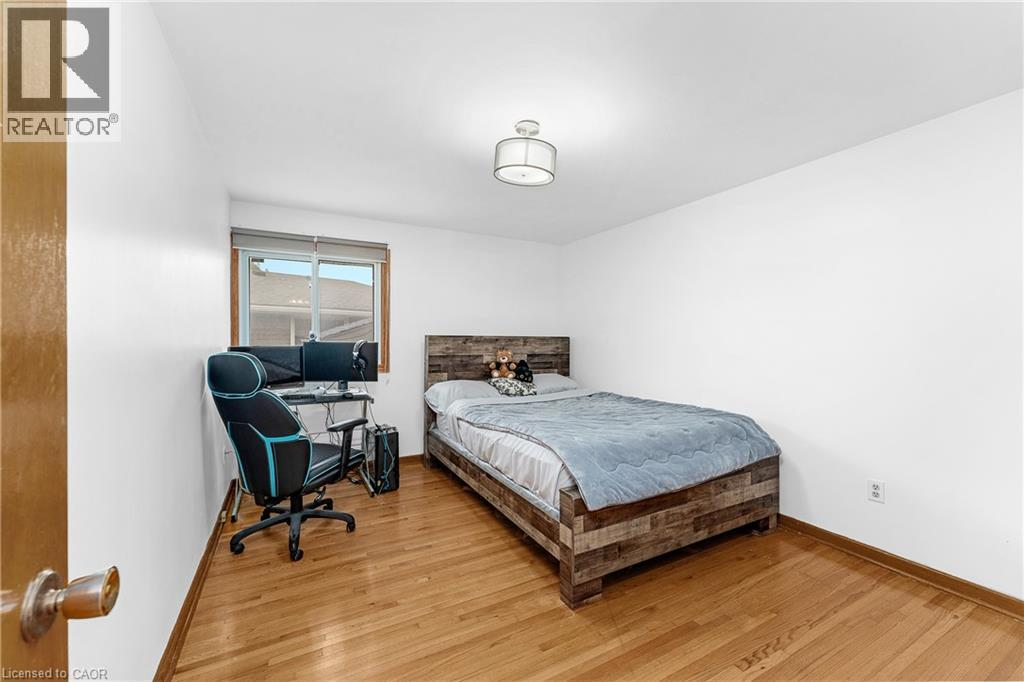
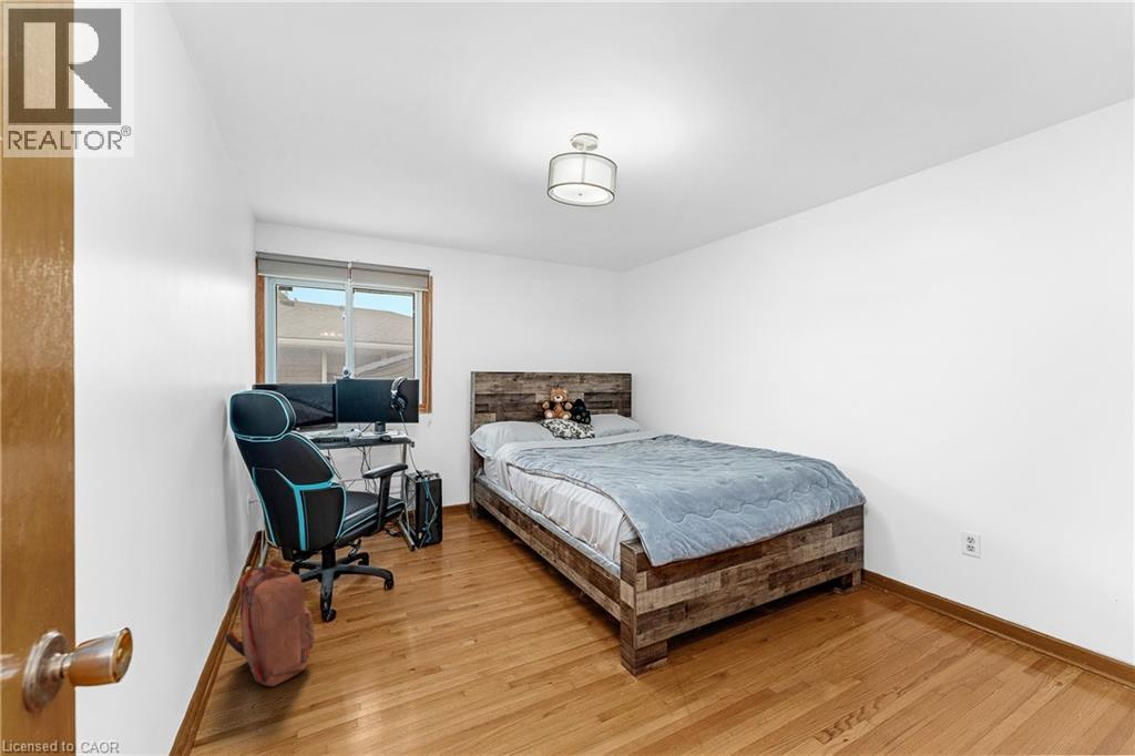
+ backpack [224,558,316,687]
